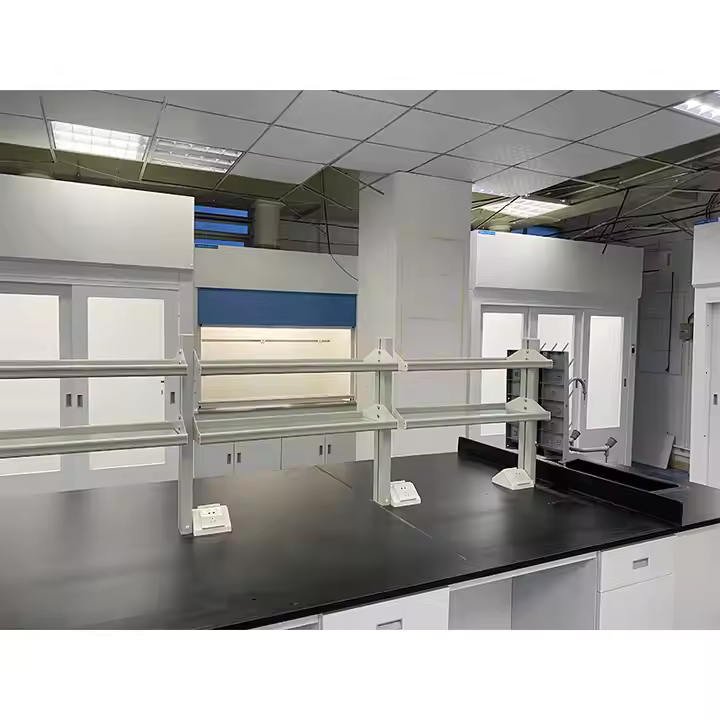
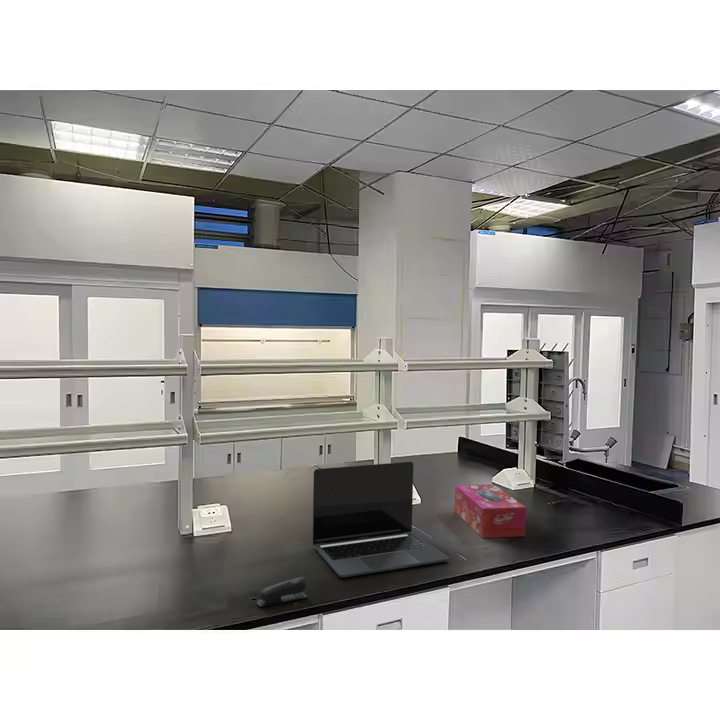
+ stapler [256,576,309,608]
+ laptop [312,461,450,578]
+ tissue box [454,483,527,539]
